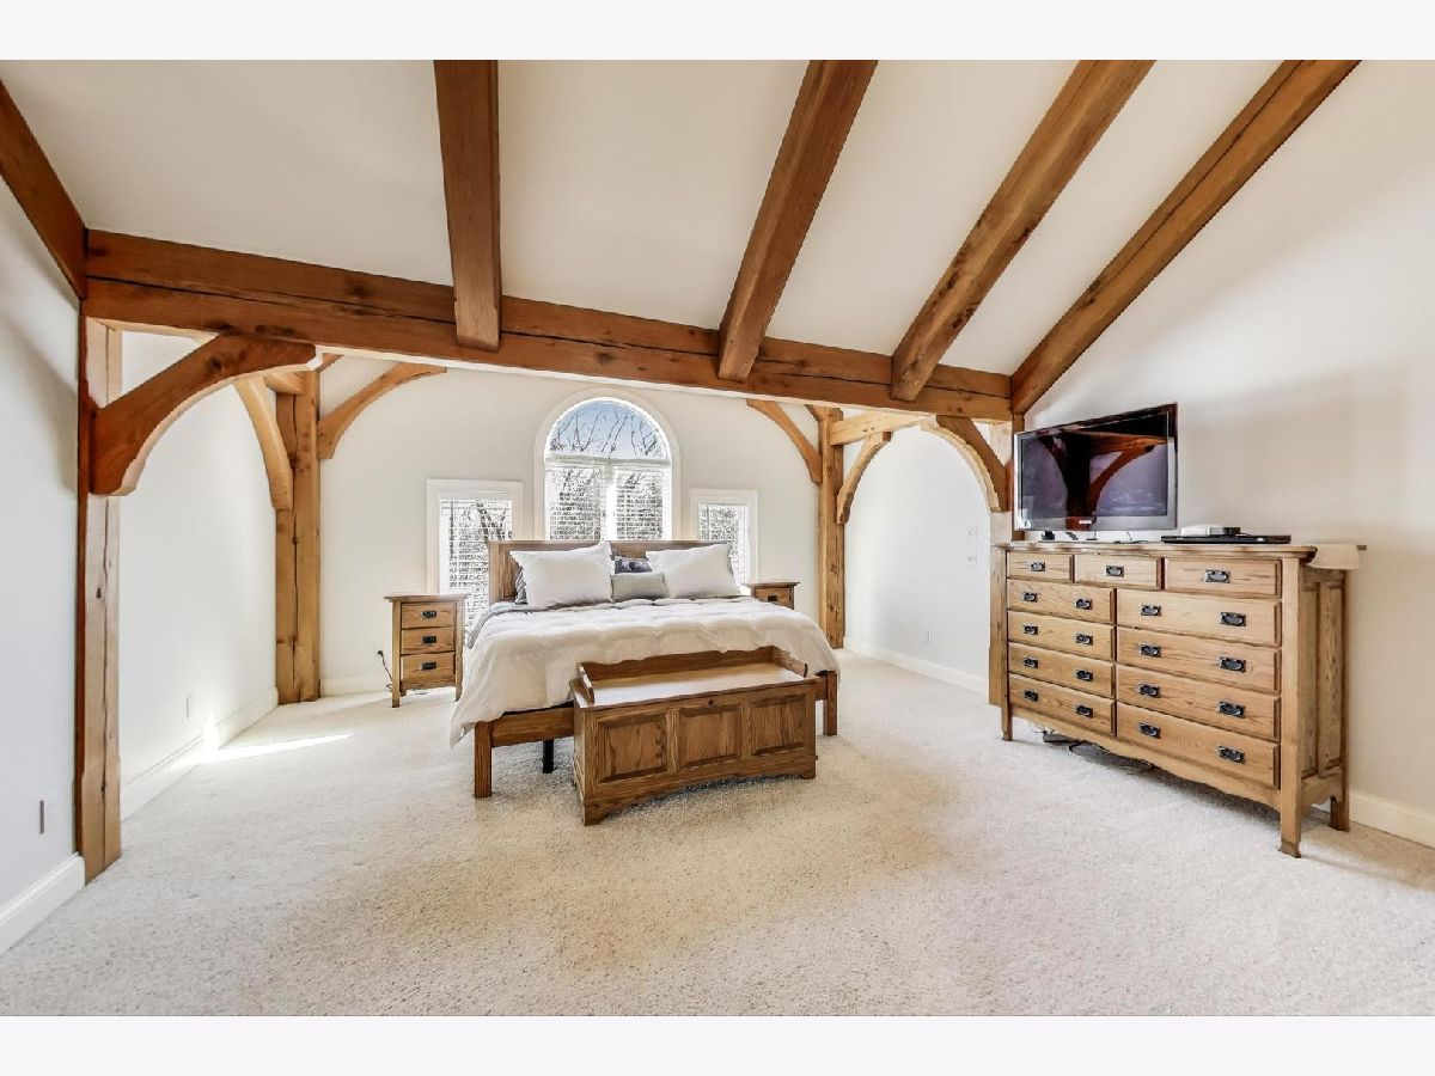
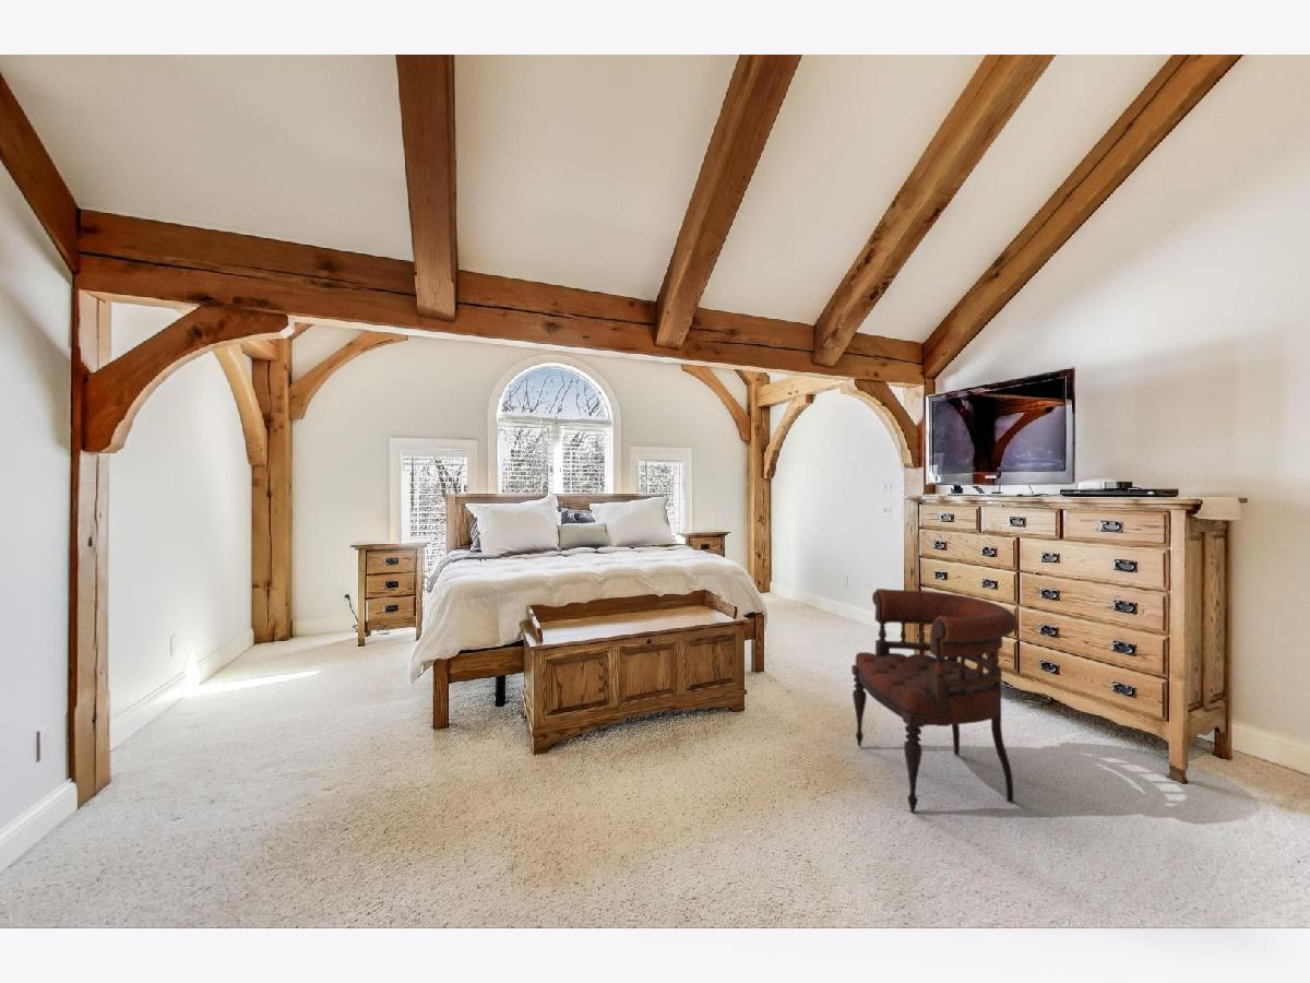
+ armchair [850,588,1019,815]
